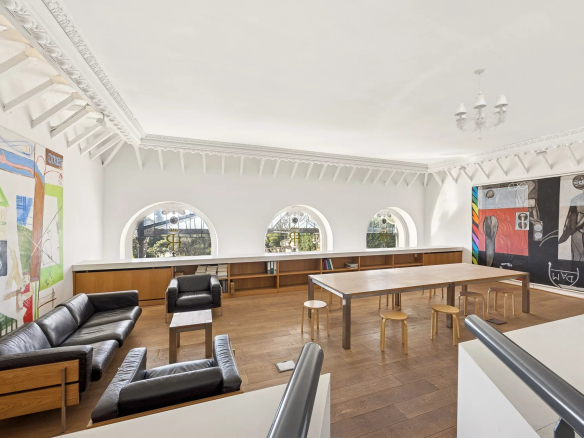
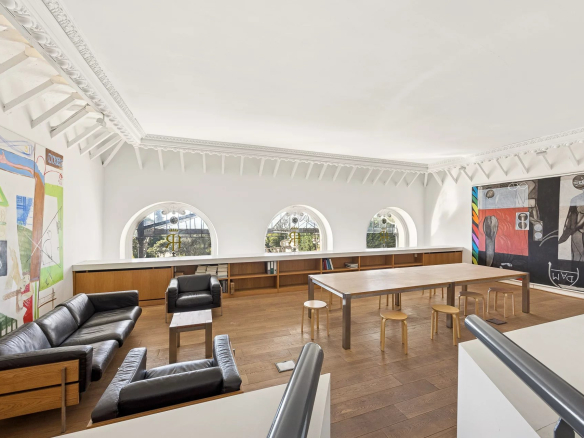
- chandelier [454,67,509,141]
